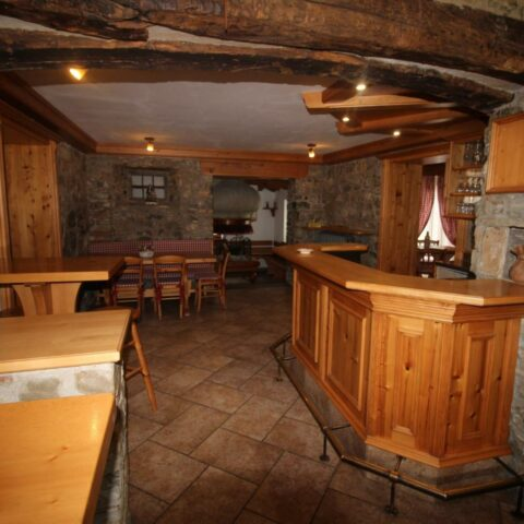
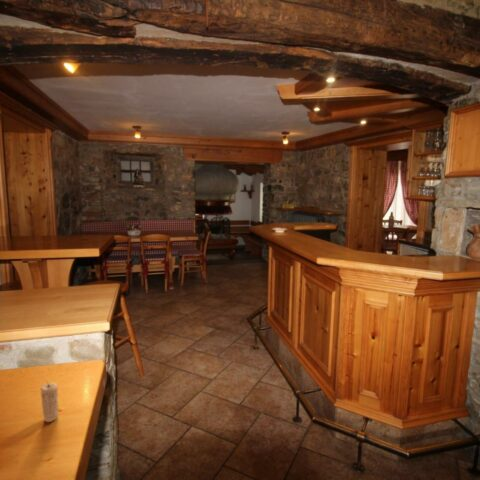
+ candle [39,380,60,423]
